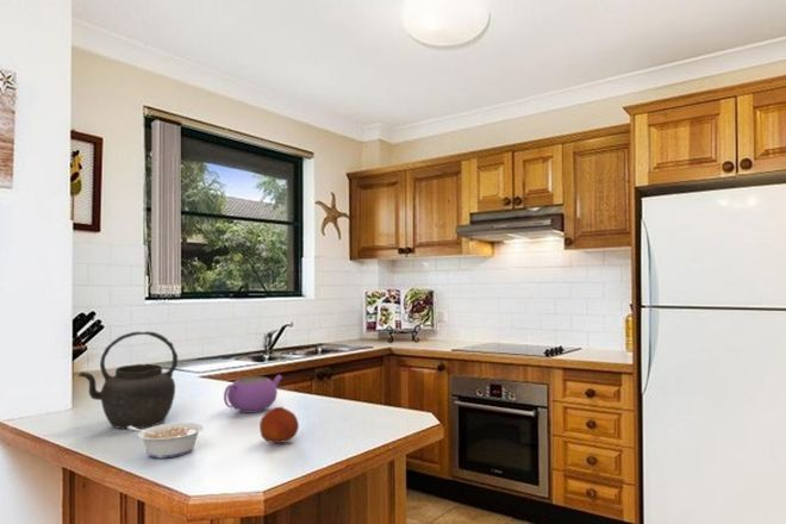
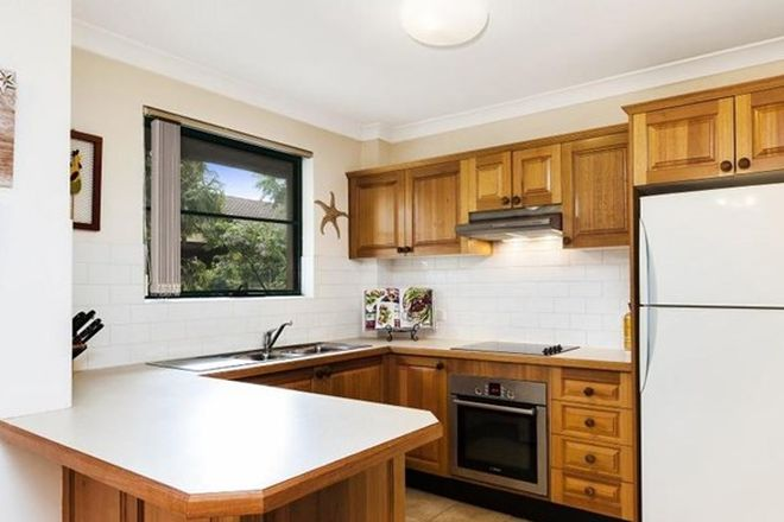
- legume [126,422,205,460]
- fruit [258,406,300,444]
- kettle [76,330,179,430]
- teapot [223,374,283,414]
